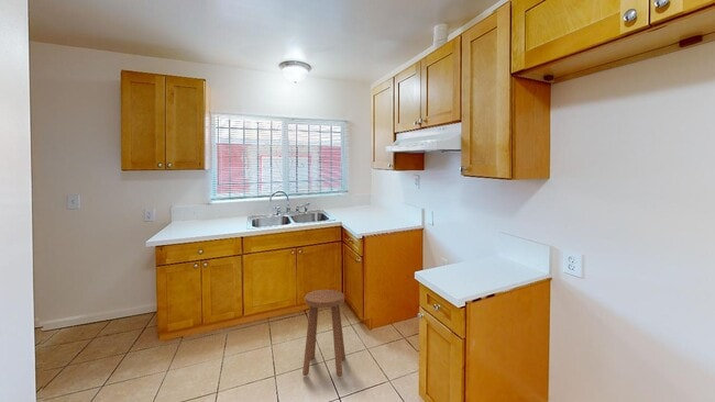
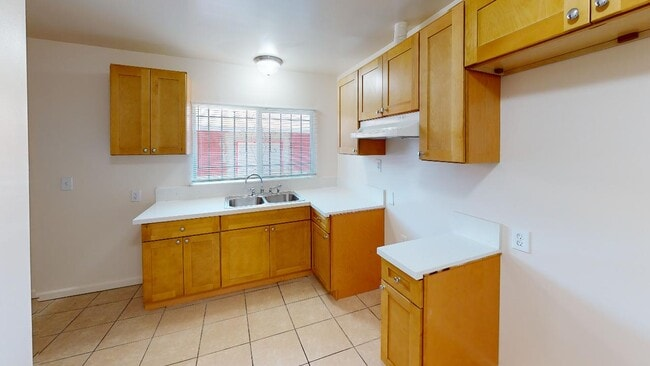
- stool [301,289,346,378]
